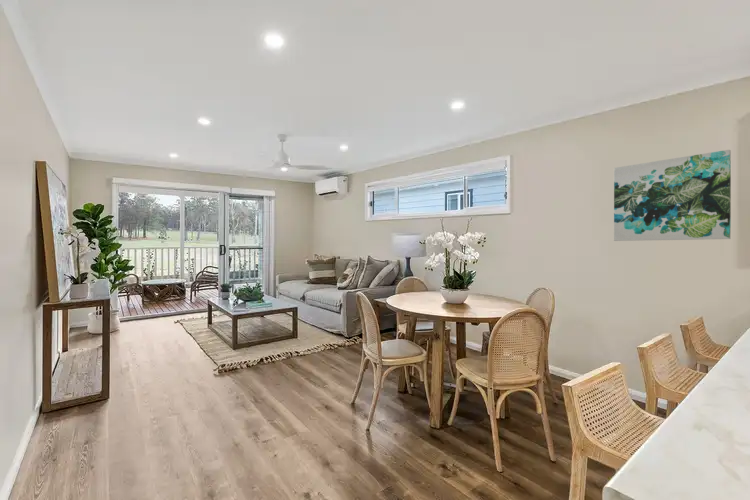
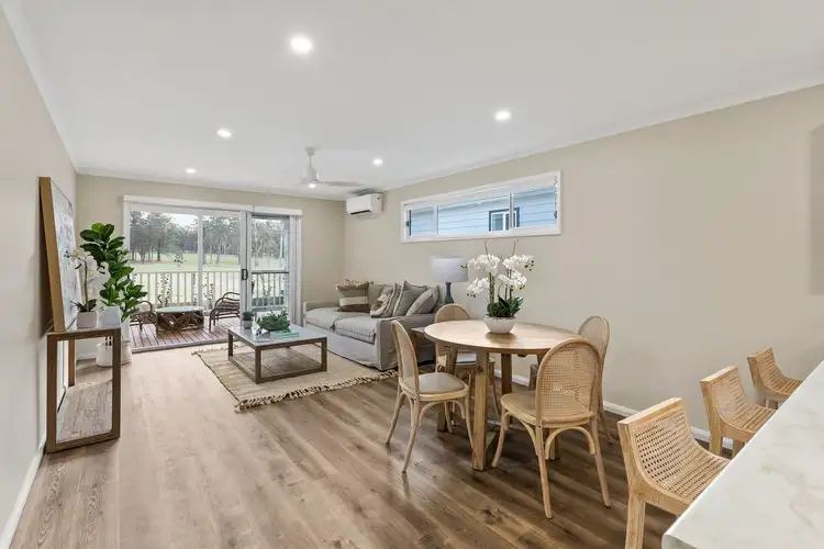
- wall art [613,149,732,242]
